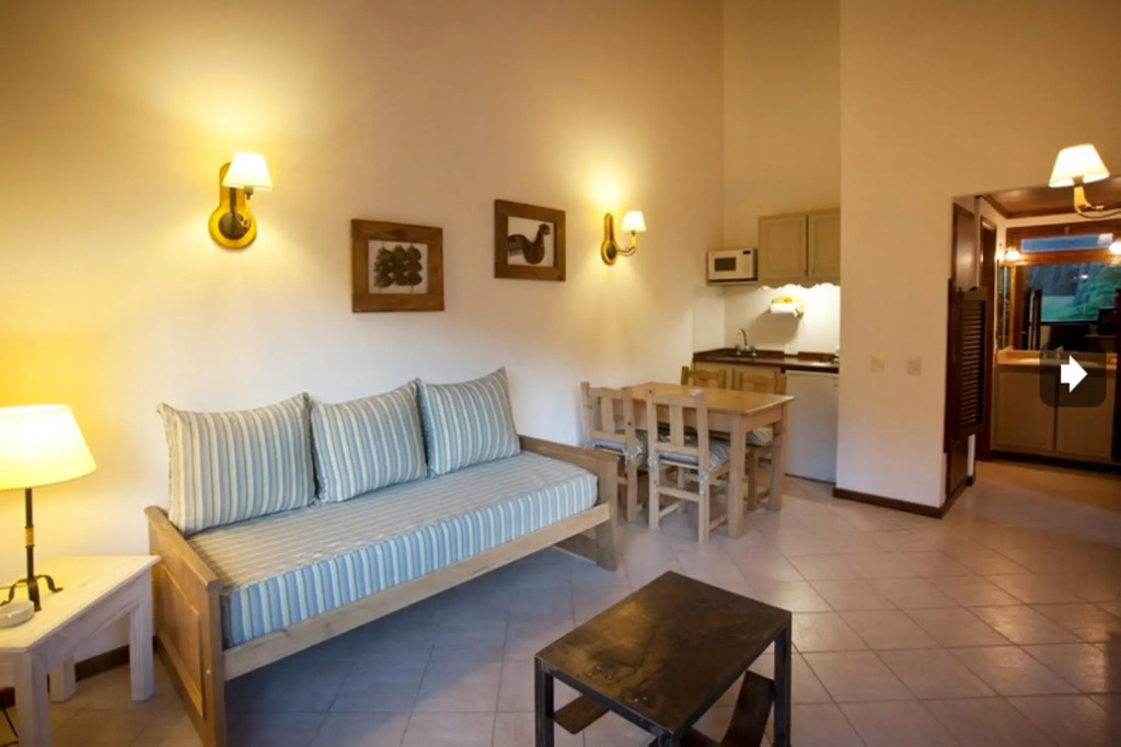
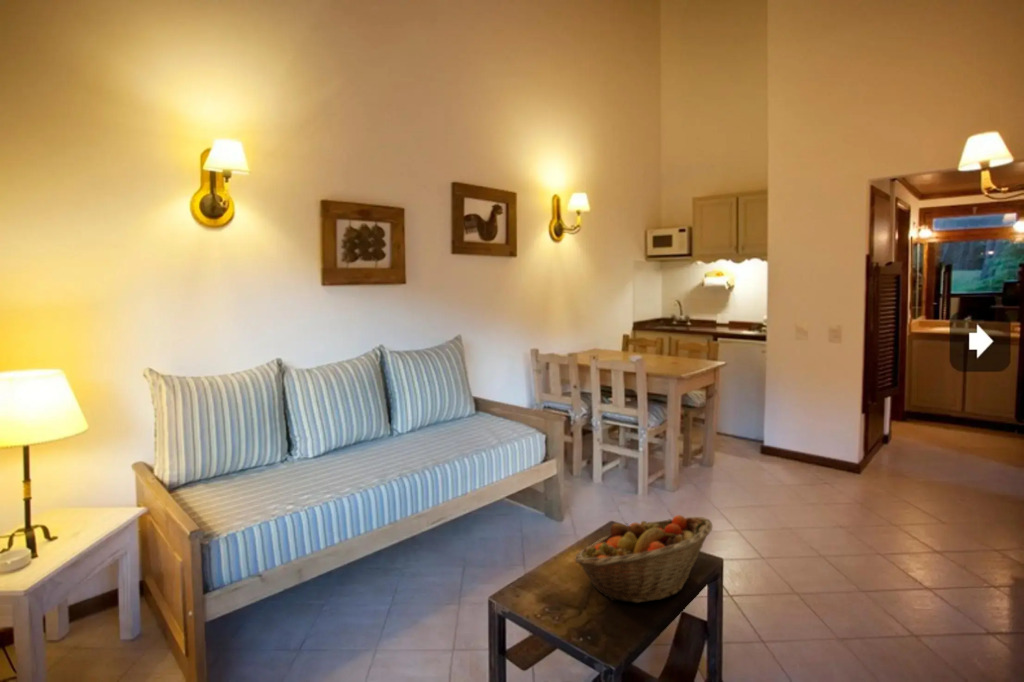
+ fruit basket [574,514,713,604]
